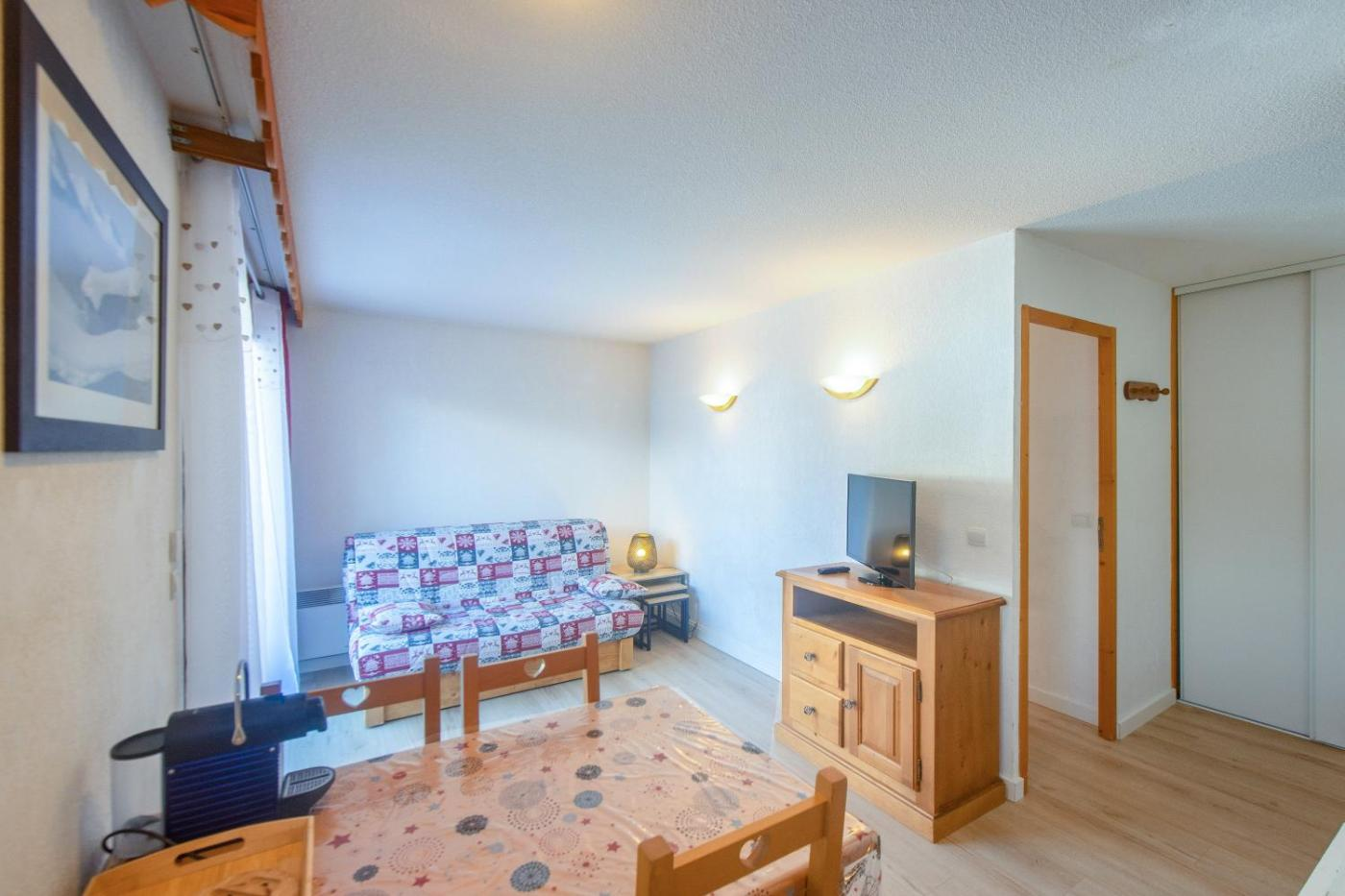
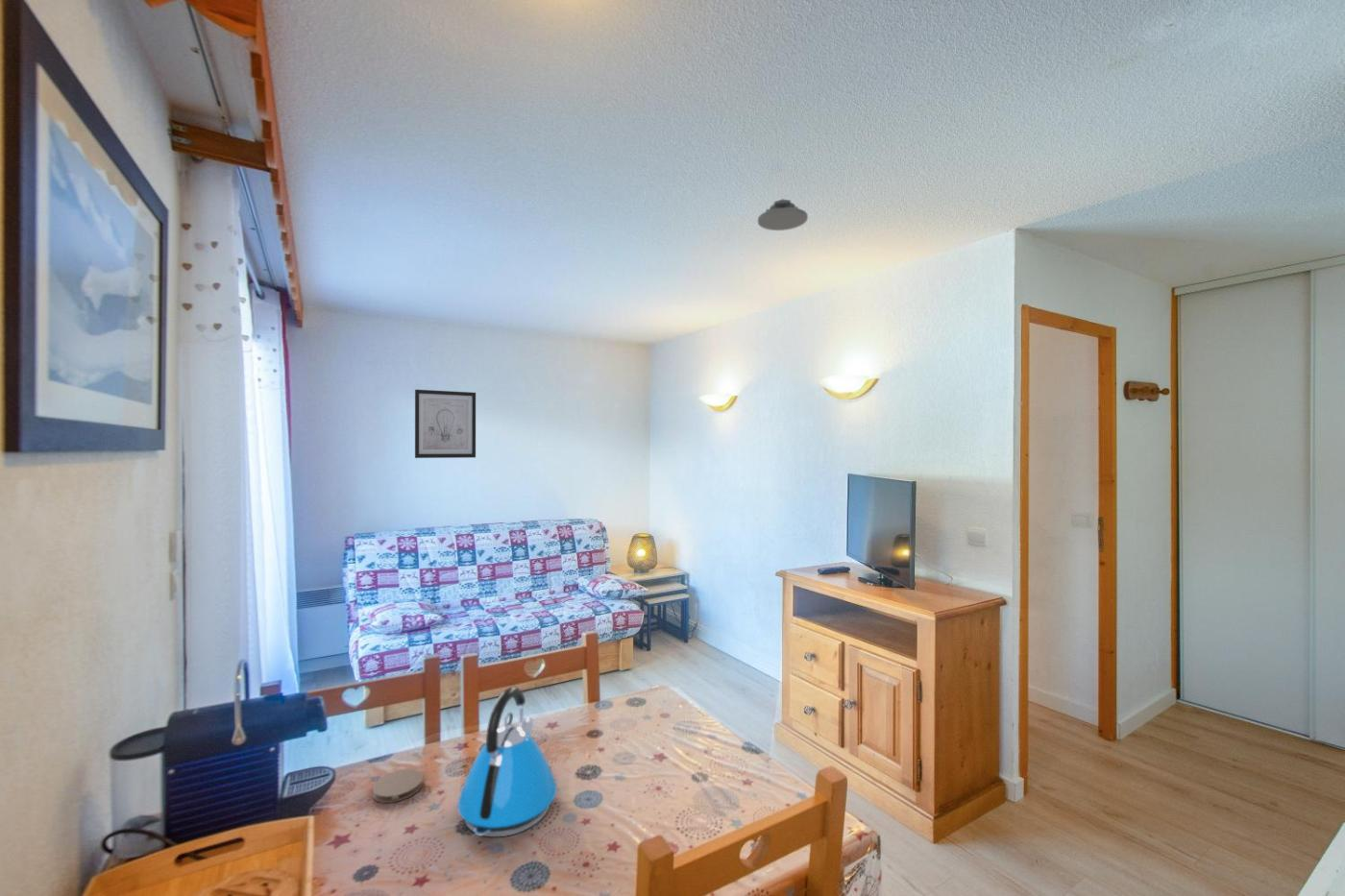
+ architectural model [757,198,809,231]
+ coaster [372,768,424,804]
+ wall art [414,389,477,459]
+ kettle [456,686,558,837]
